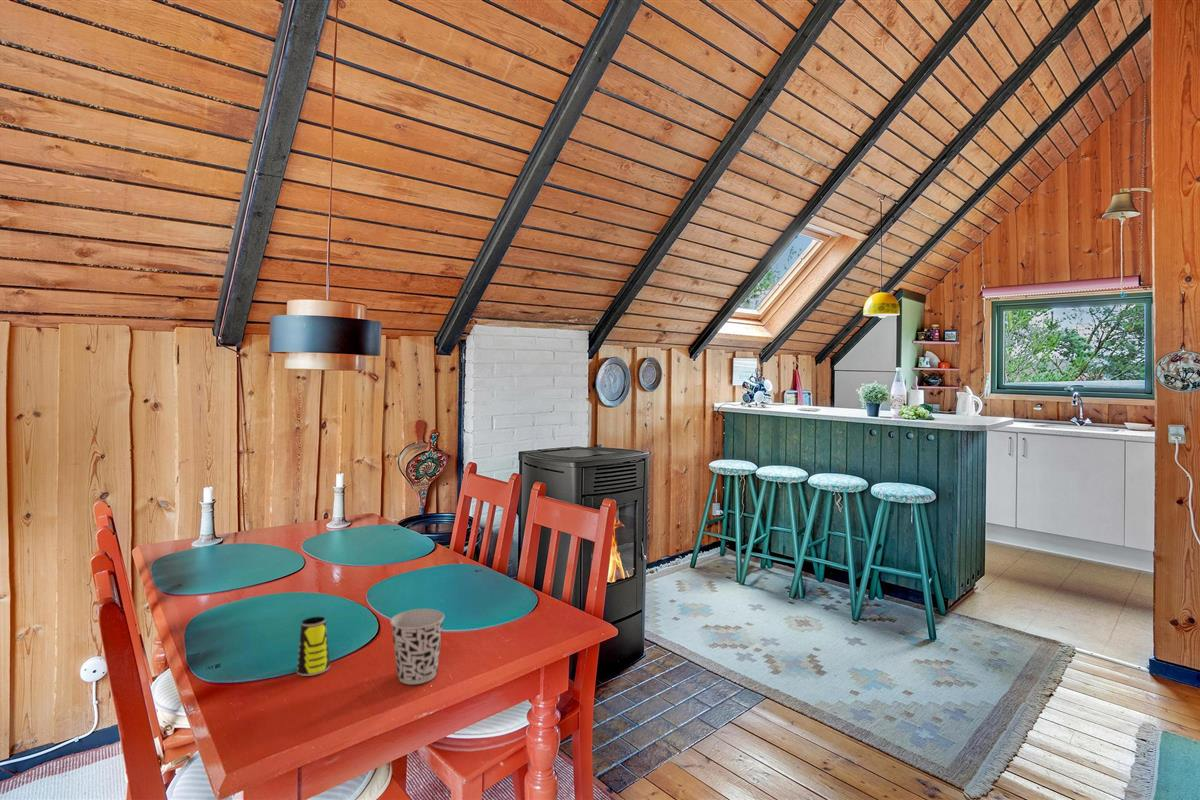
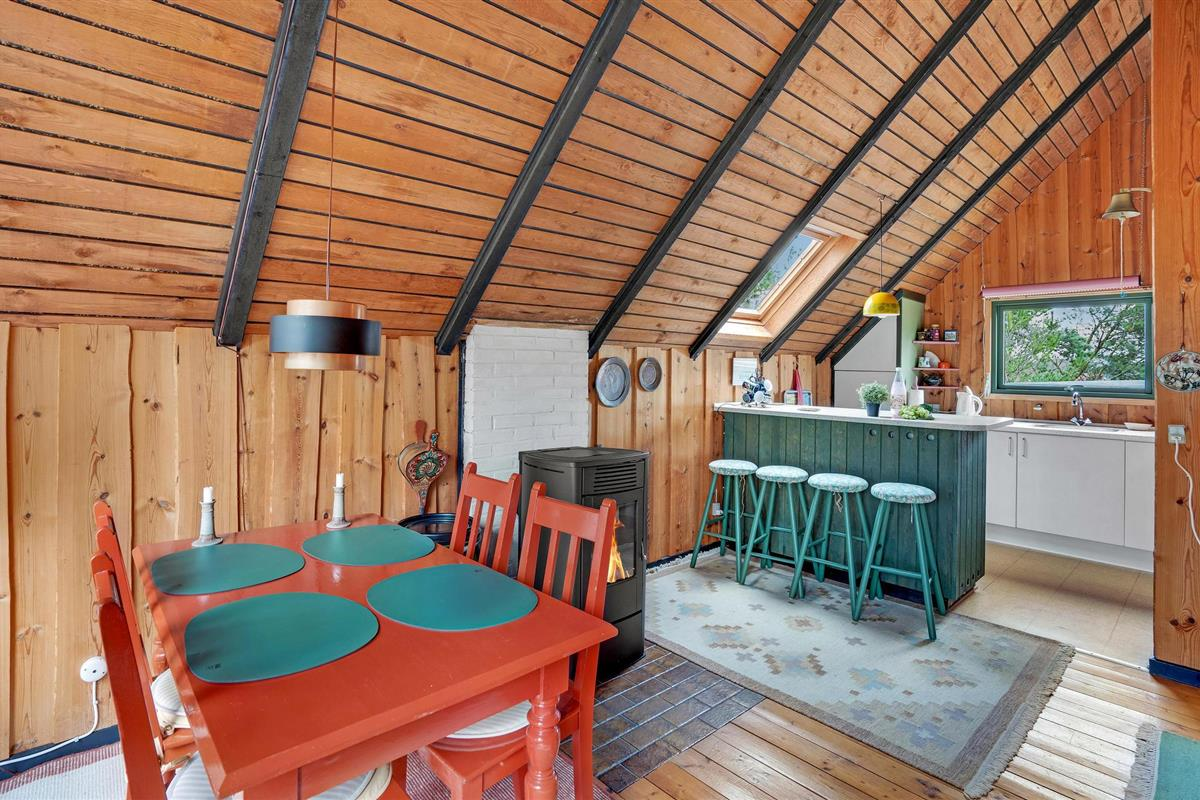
- cup [296,616,331,677]
- cup [389,608,445,685]
